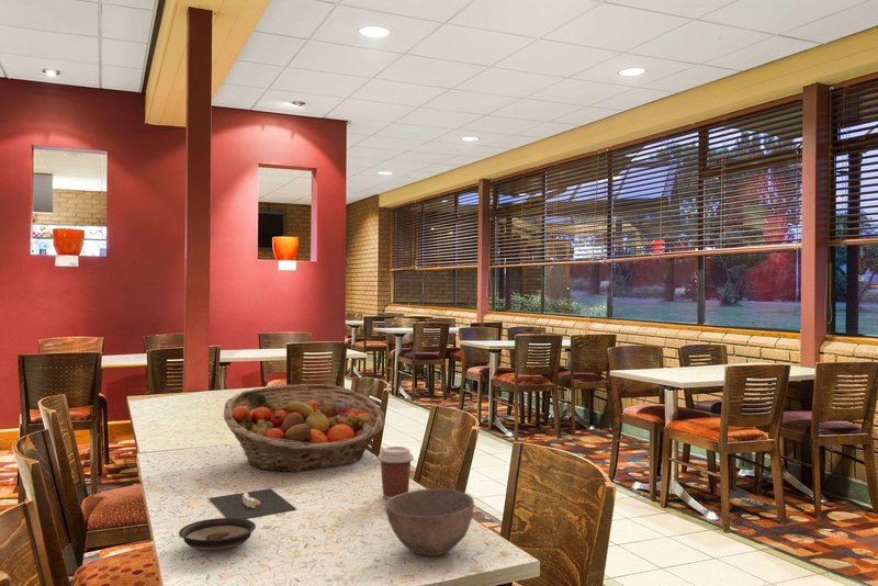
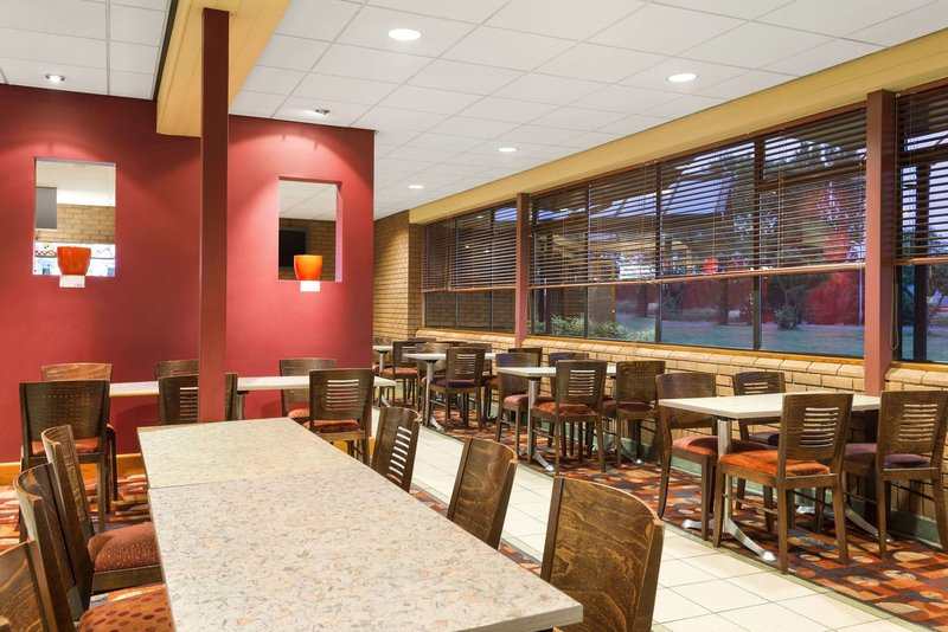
- architectural model [209,487,297,519]
- coffee cup [376,446,415,500]
- saucer [178,517,257,553]
- fruit basket [223,383,386,473]
- bowl [384,487,475,556]
